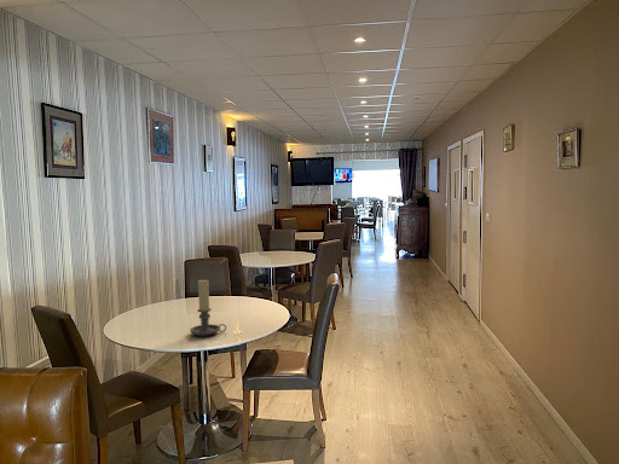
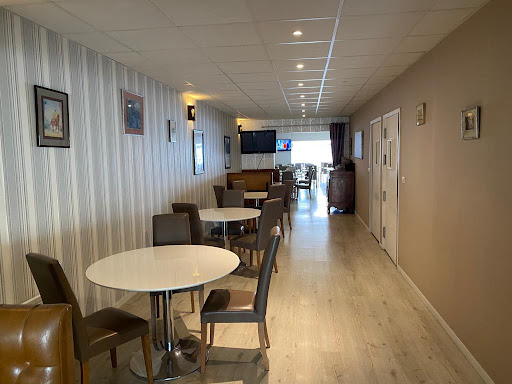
- candle holder [189,279,227,337]
